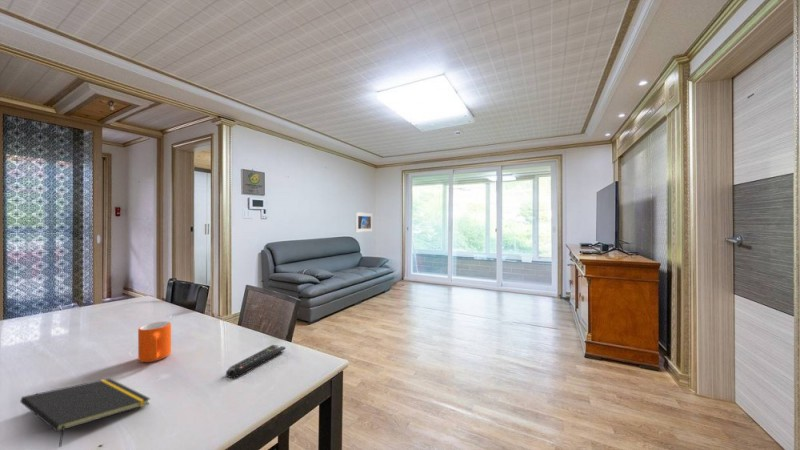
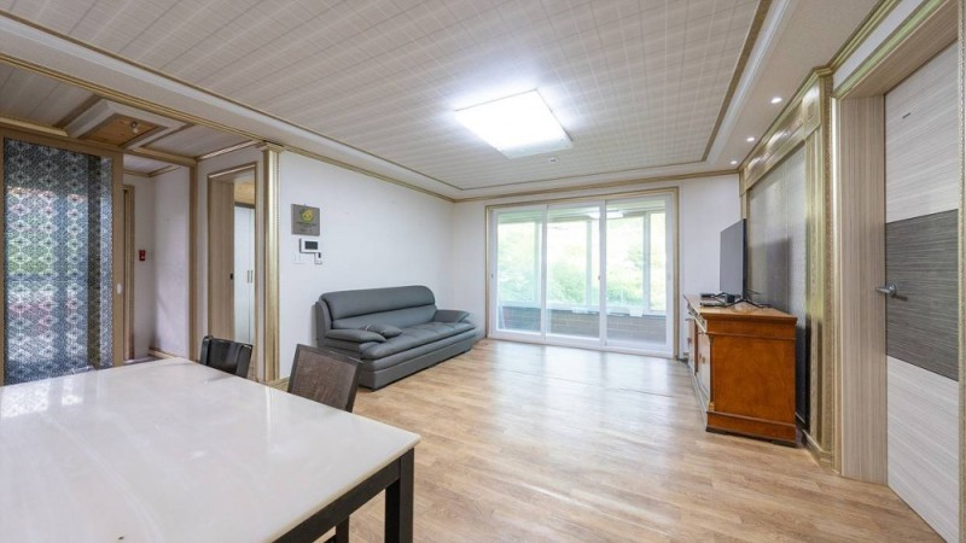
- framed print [354,211,374,233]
- notepad [19,377,151,448]
- mug [137,321,172,363]
- remote control [225,344,286,379]
